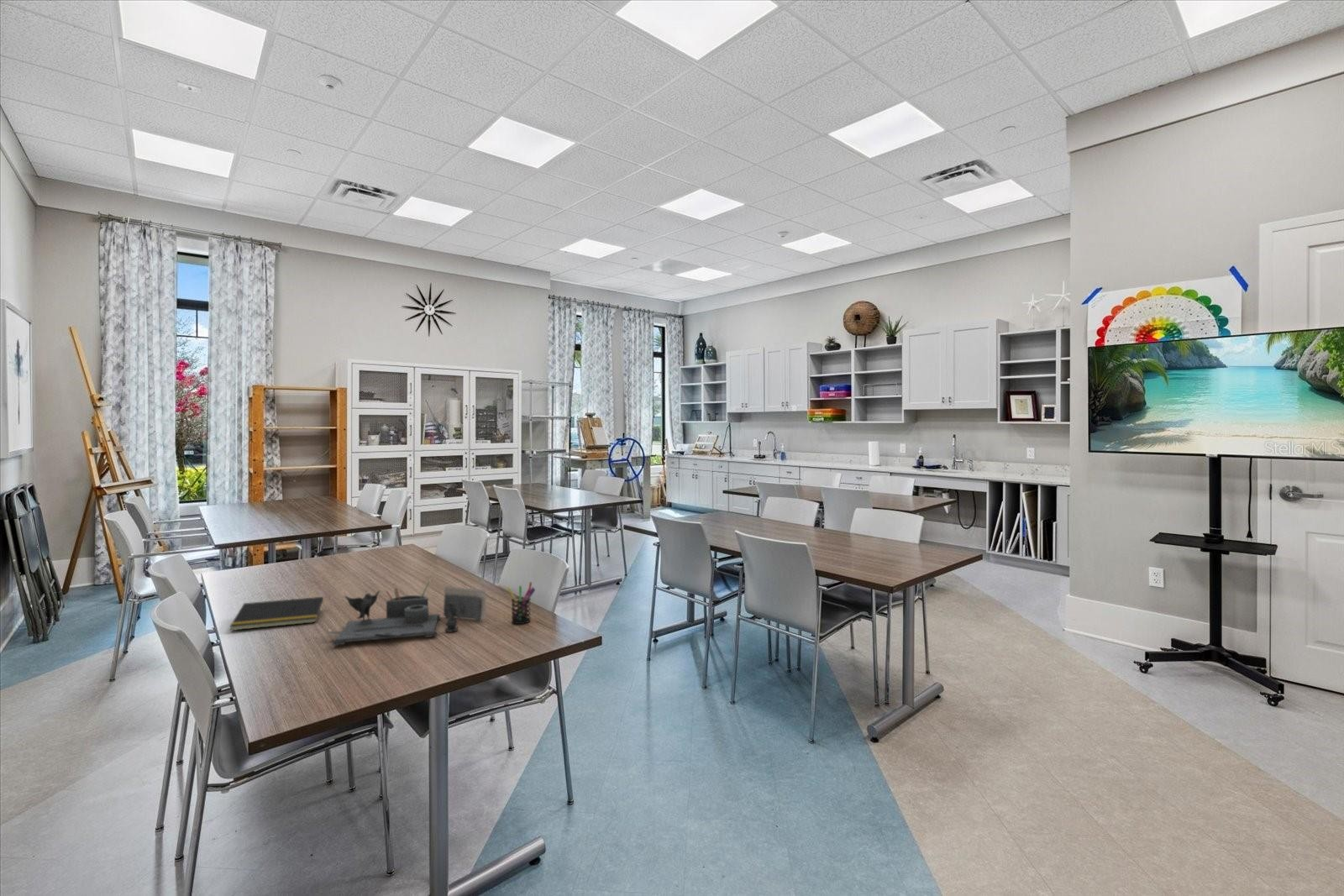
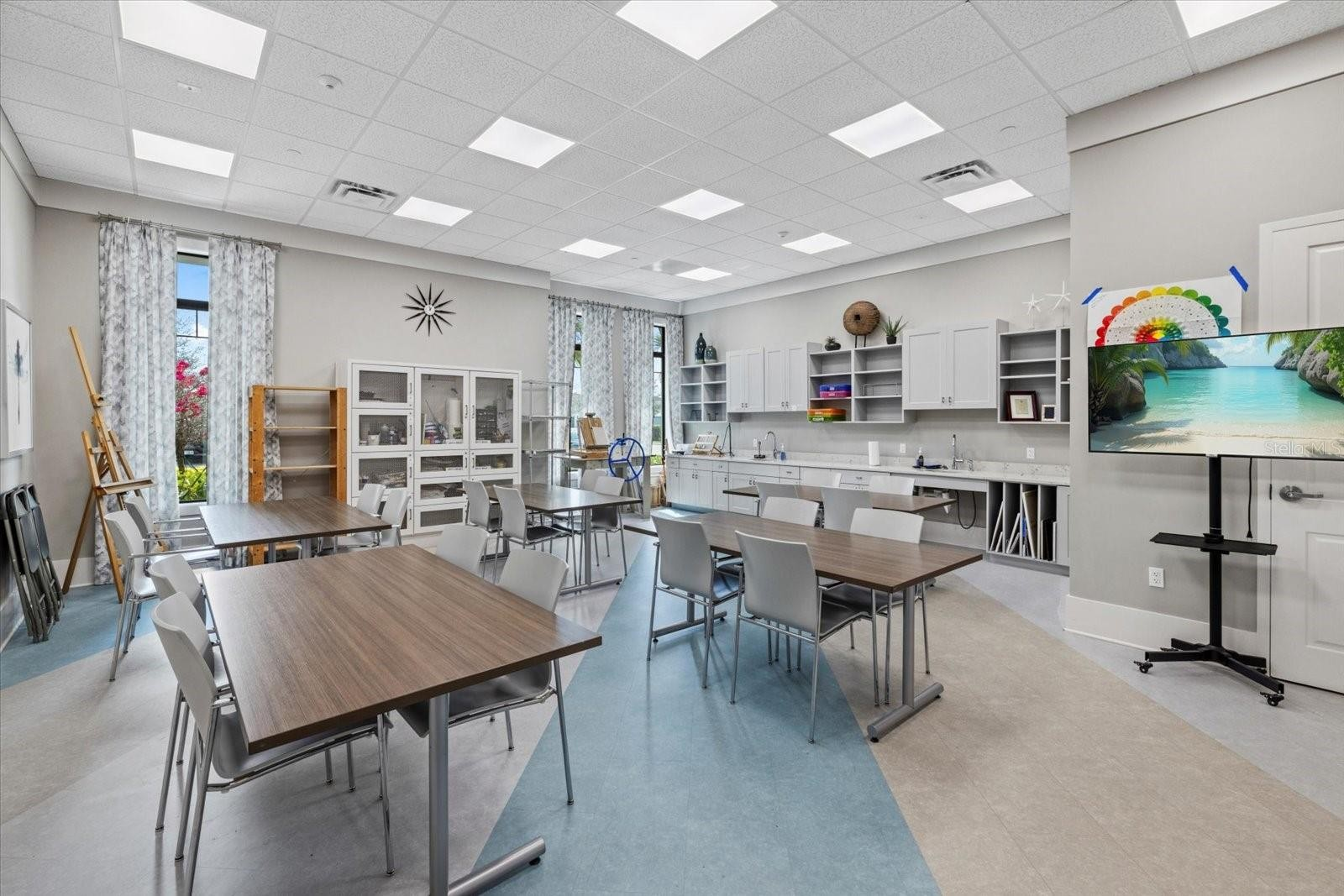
- desk organizer [328,575,487,646]
- notepad [228,596,324,631]
- pen holder [507,581,536,625]
